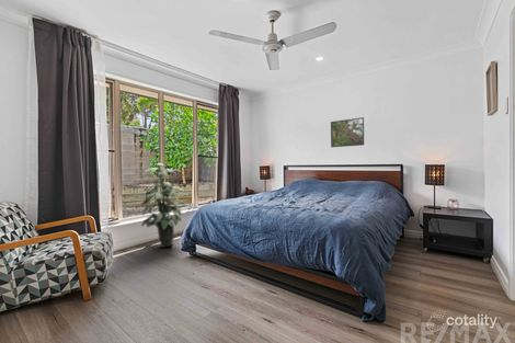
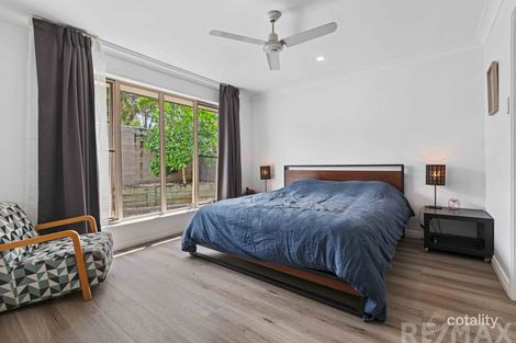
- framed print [330,116,365,148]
- indoor plant [140,162,186,249]
